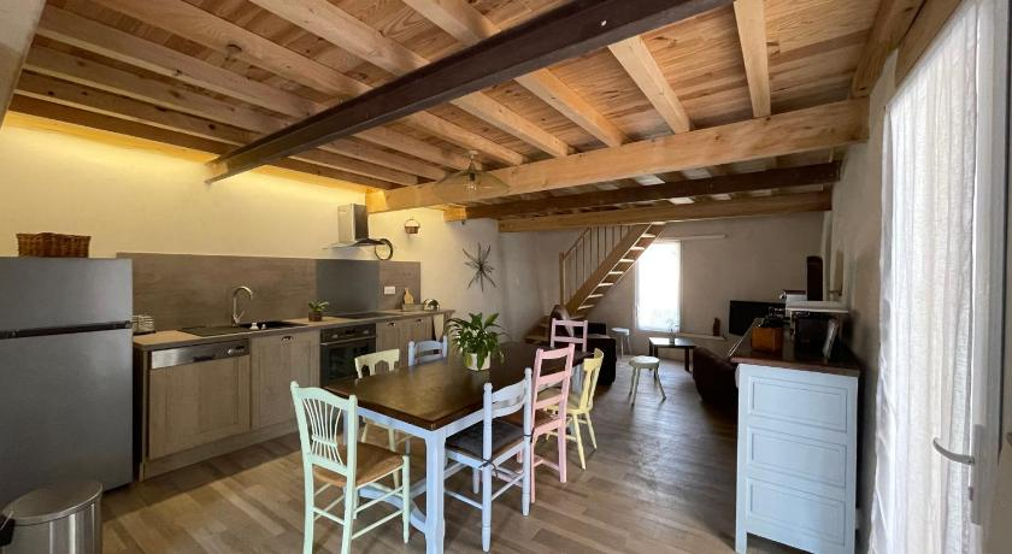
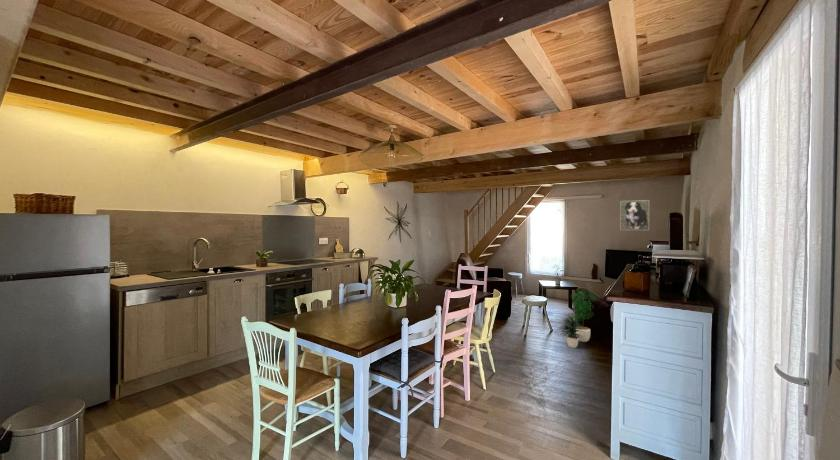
+ potted plant [557,286,597,349]
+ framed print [619,199,650,231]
